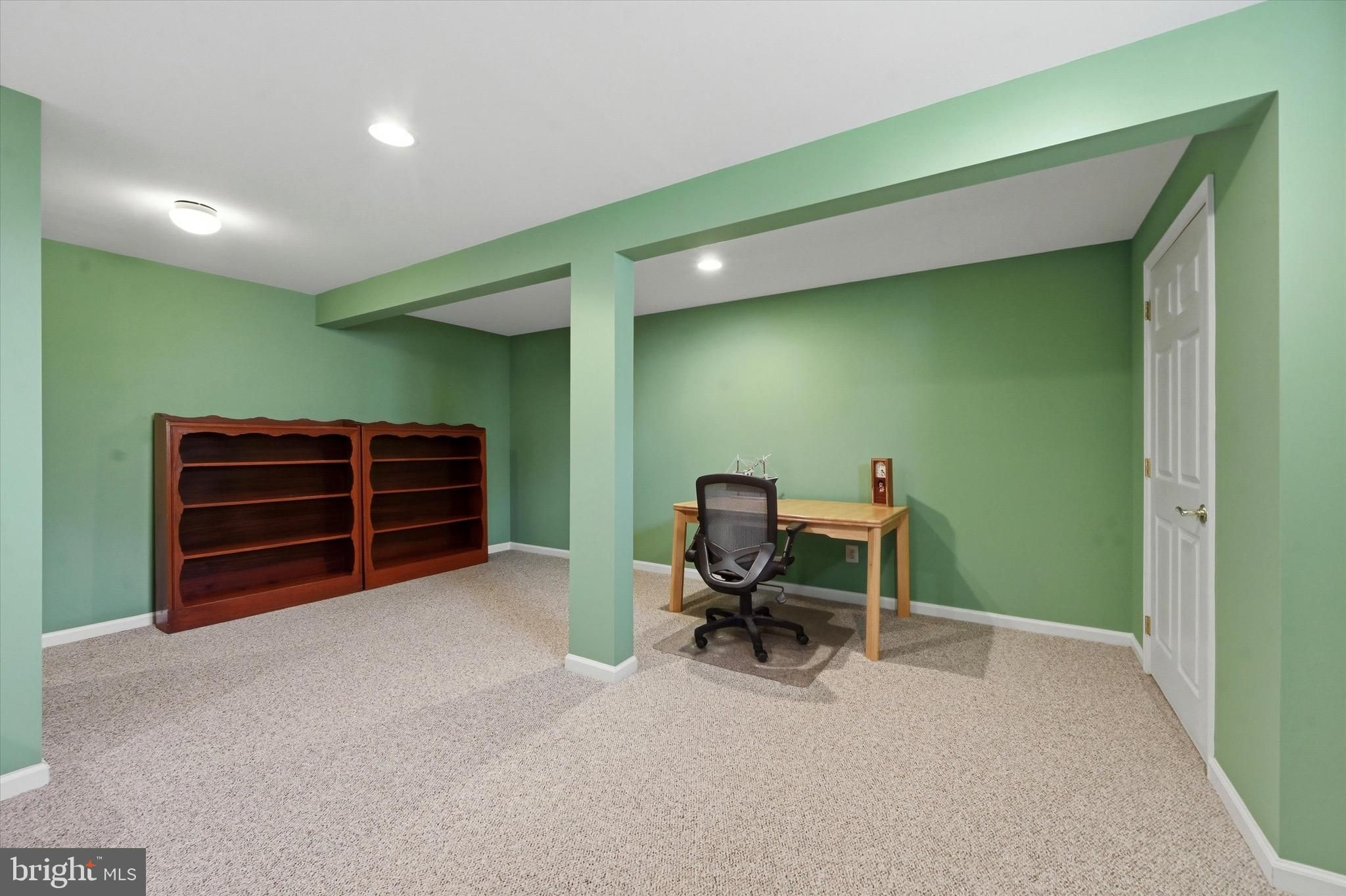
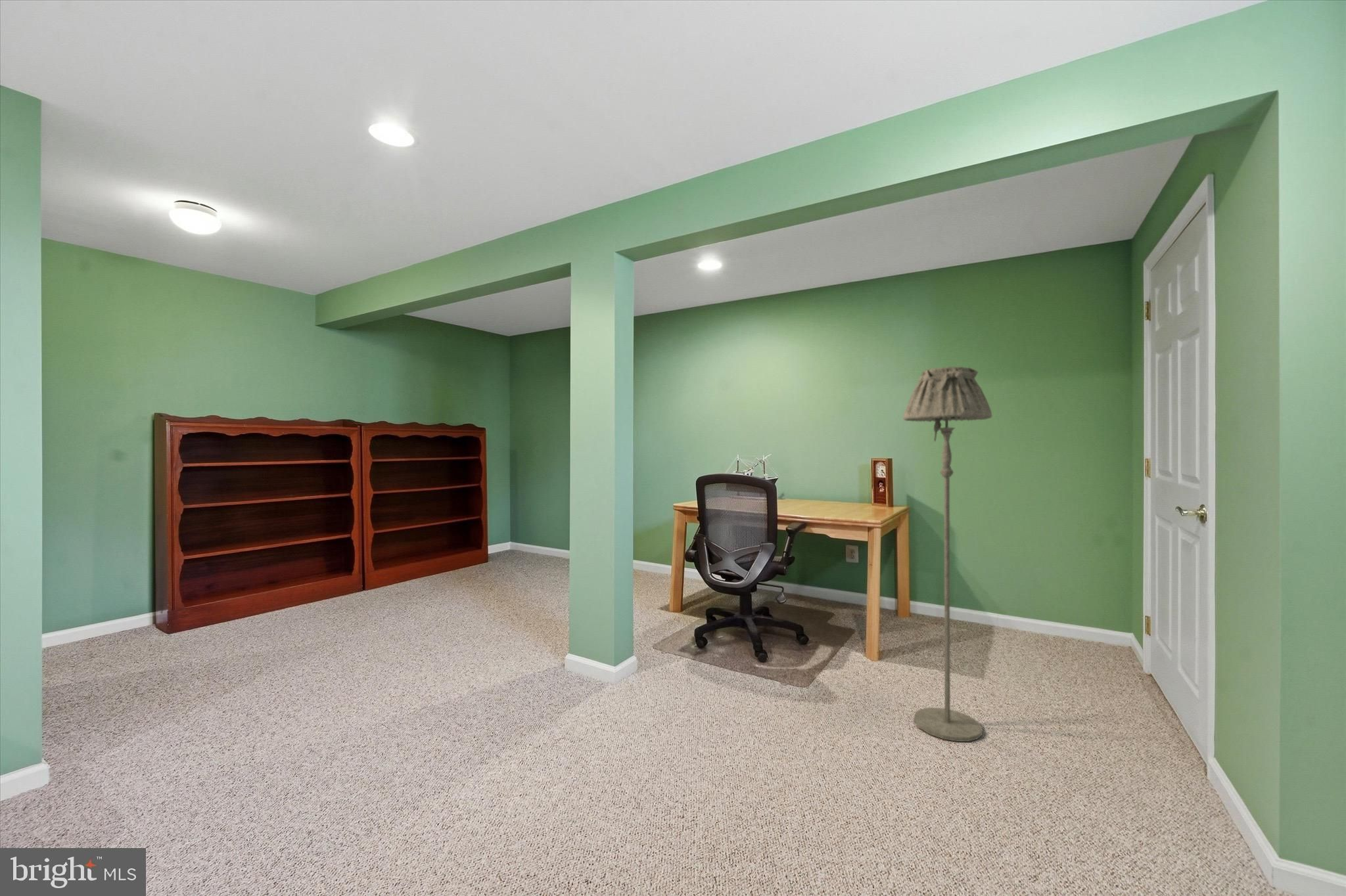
+ floor lamp [902,366,992,742]
